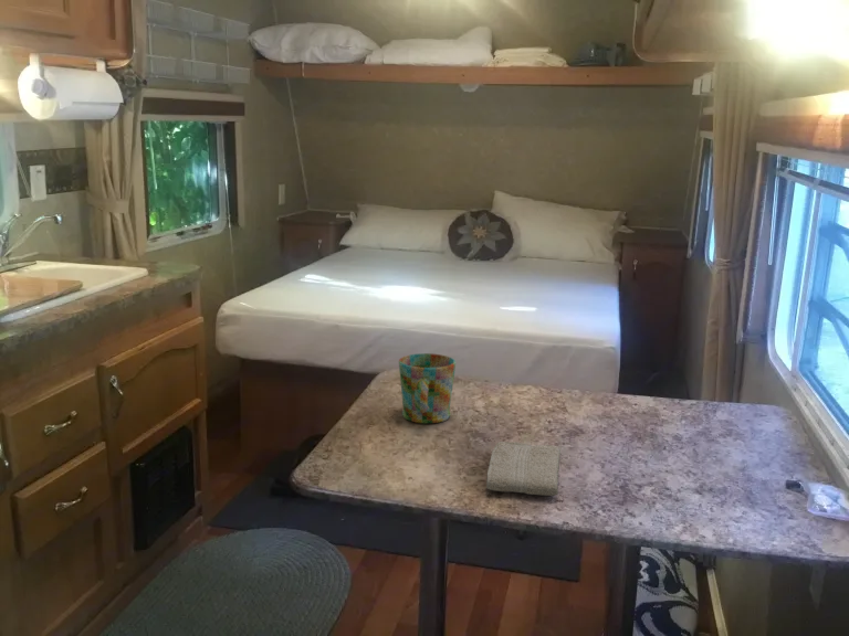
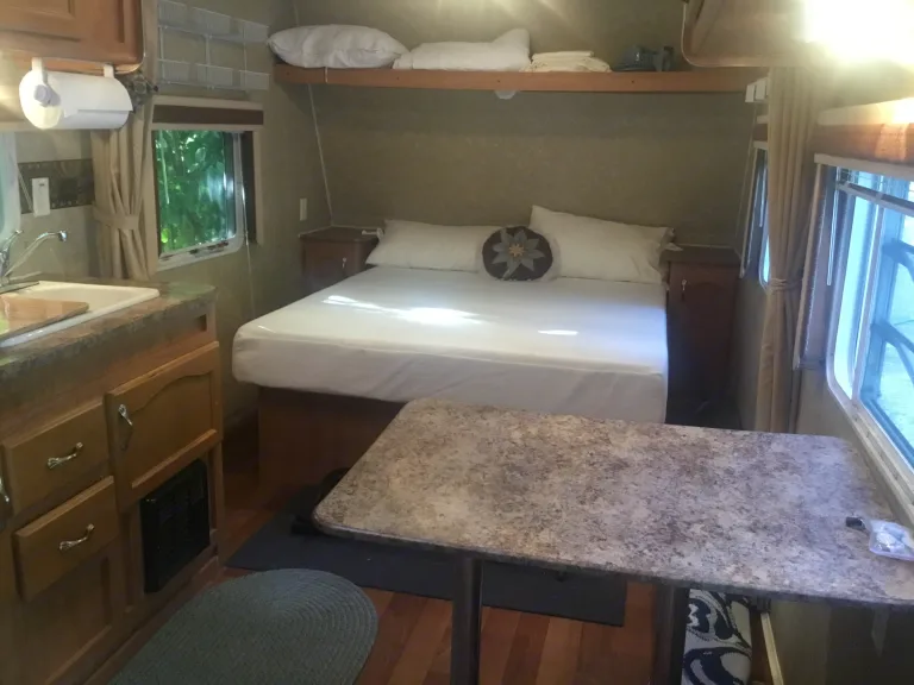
- mug [398,352,457,424]
- washcloth [485,441,562,497]
